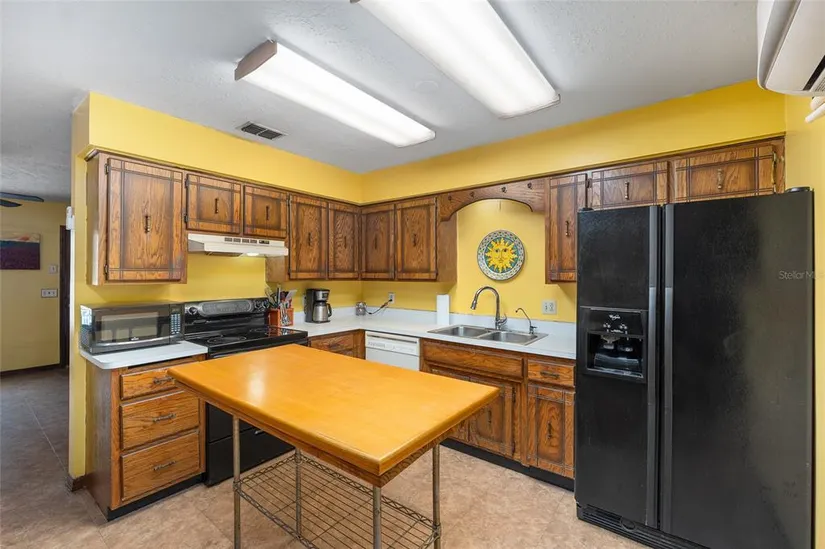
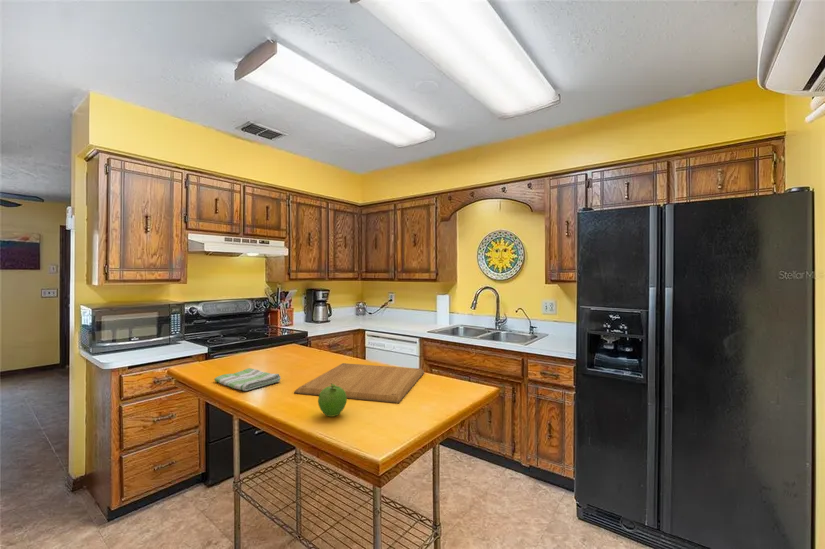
+ chopping board [293,362,425,404]
+ dish towel [213,367,282,392]
+ fruit [317,383,348,418]
